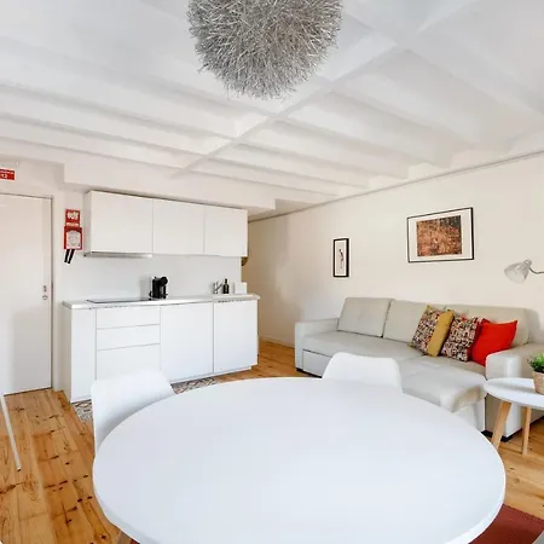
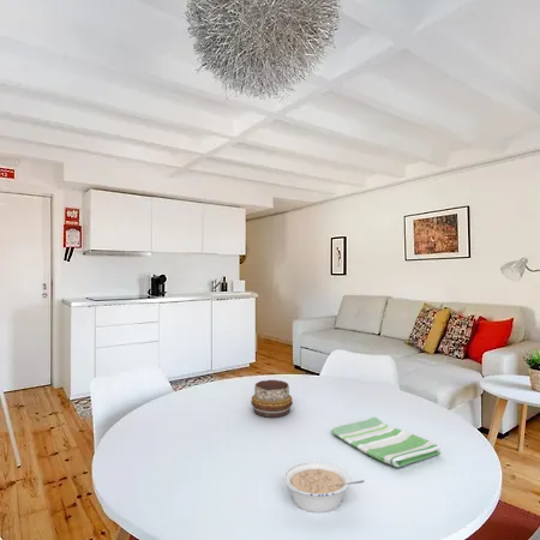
+ dish towel [330,416,442,468]
+ legume [282,461,366,514]
+ decorative bowl [250,379,294,419]
